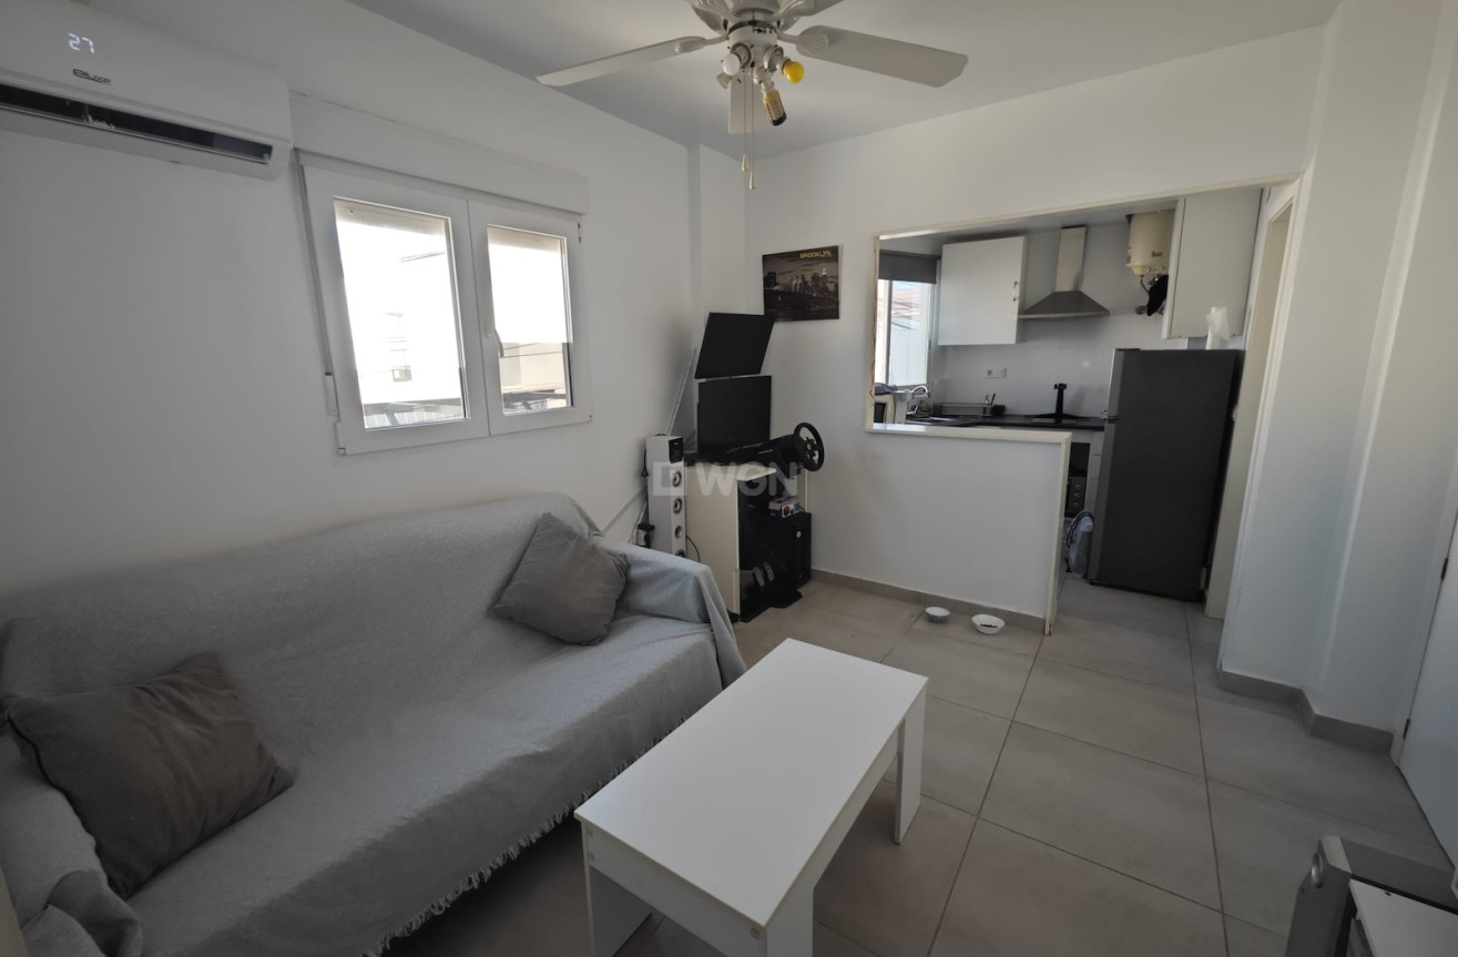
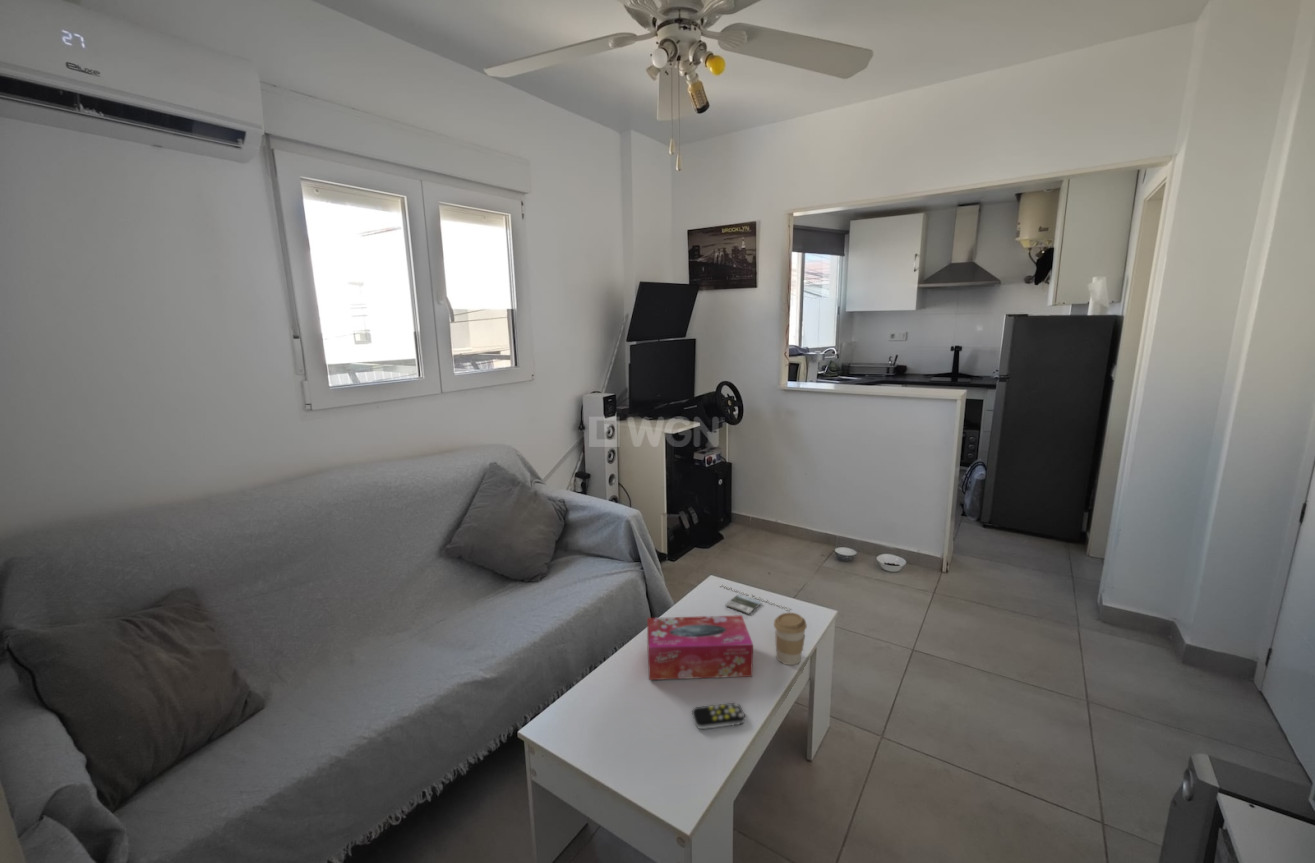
+ remote control [691,702,746,730]
+ magazine [720,583,792,615]
+ tissue box [646,614,754,681]
+ coffee cup [773,612,808,666]
